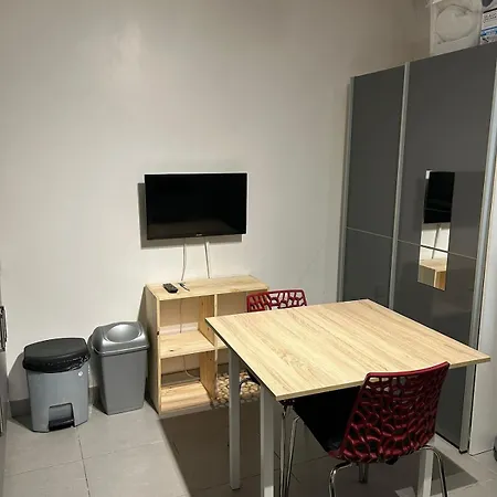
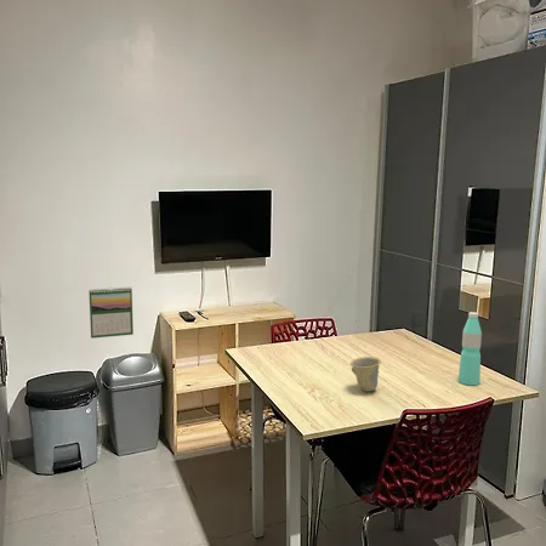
+ calendar [87,286,135,340]
+ cup [349,356,382,392]
+ water bottle [457,311,483,386]
